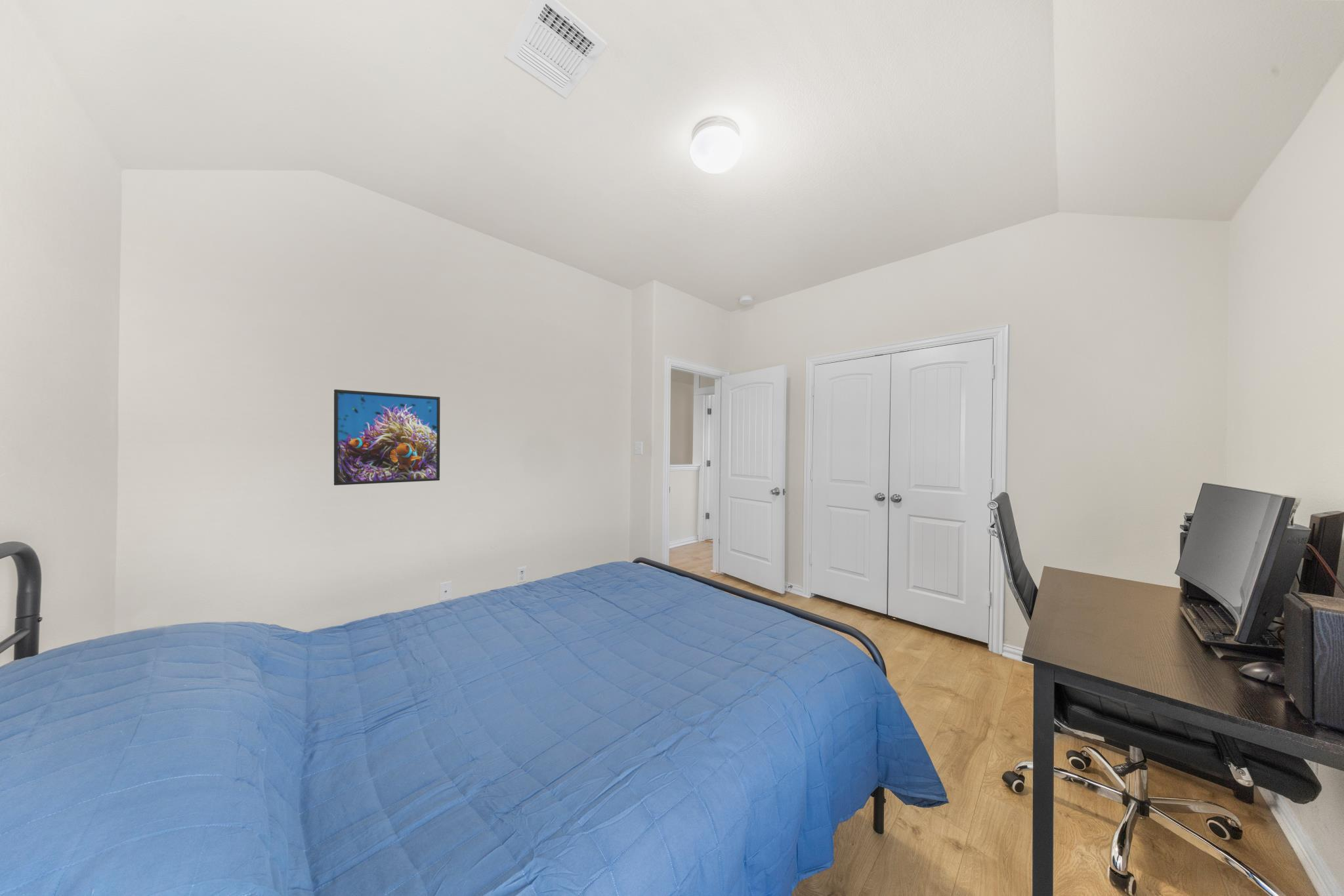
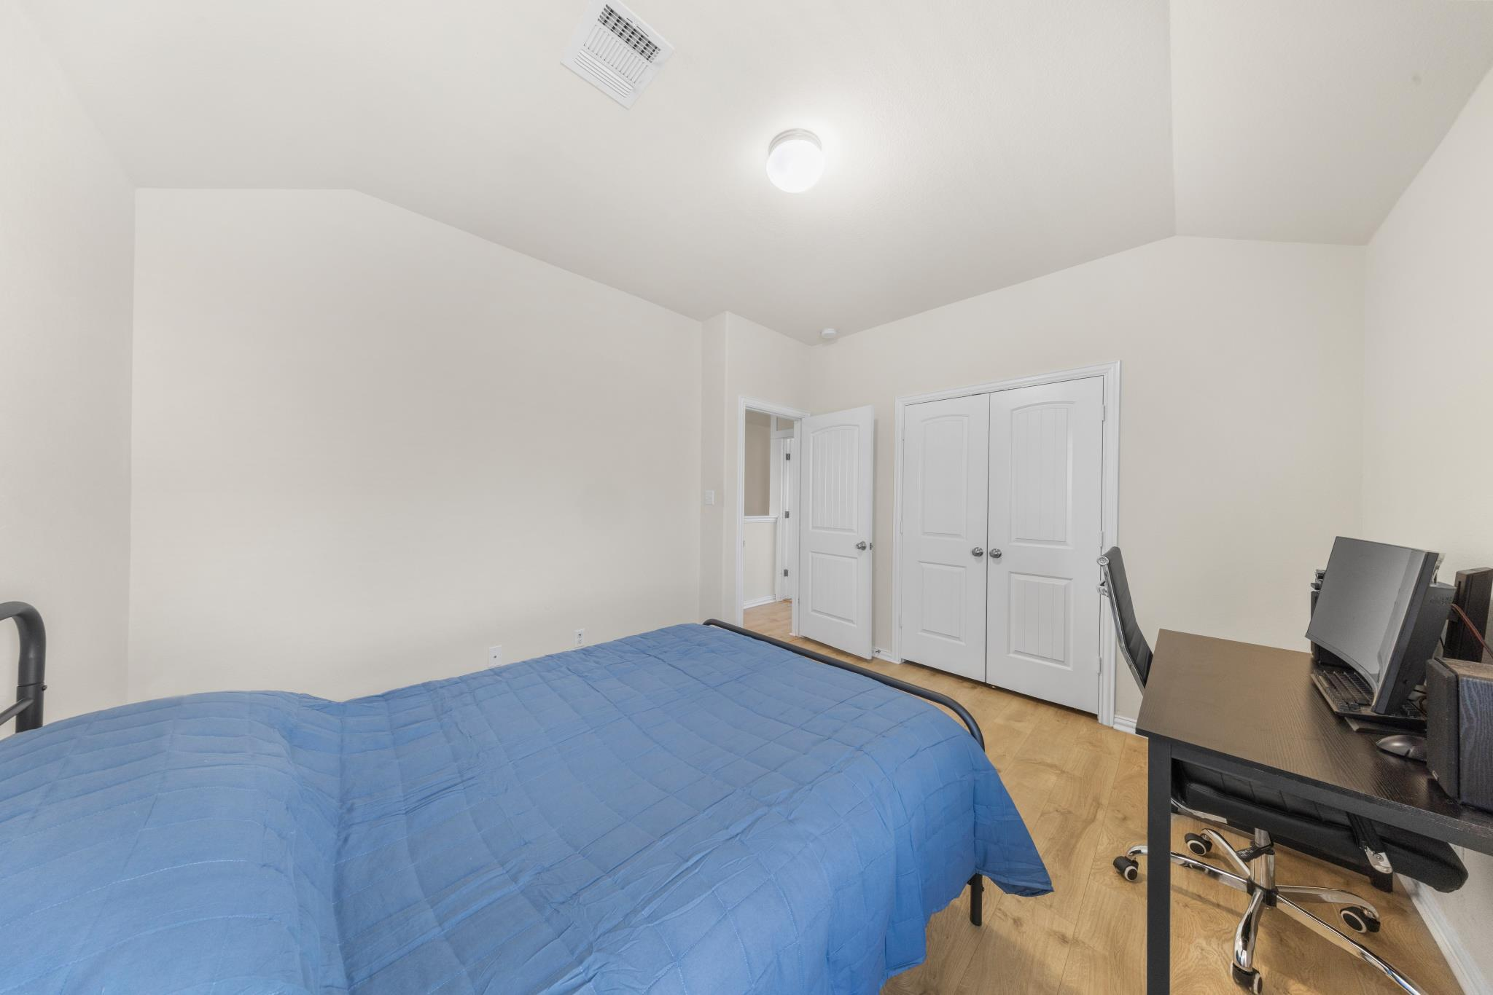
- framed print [333,389,441,486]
